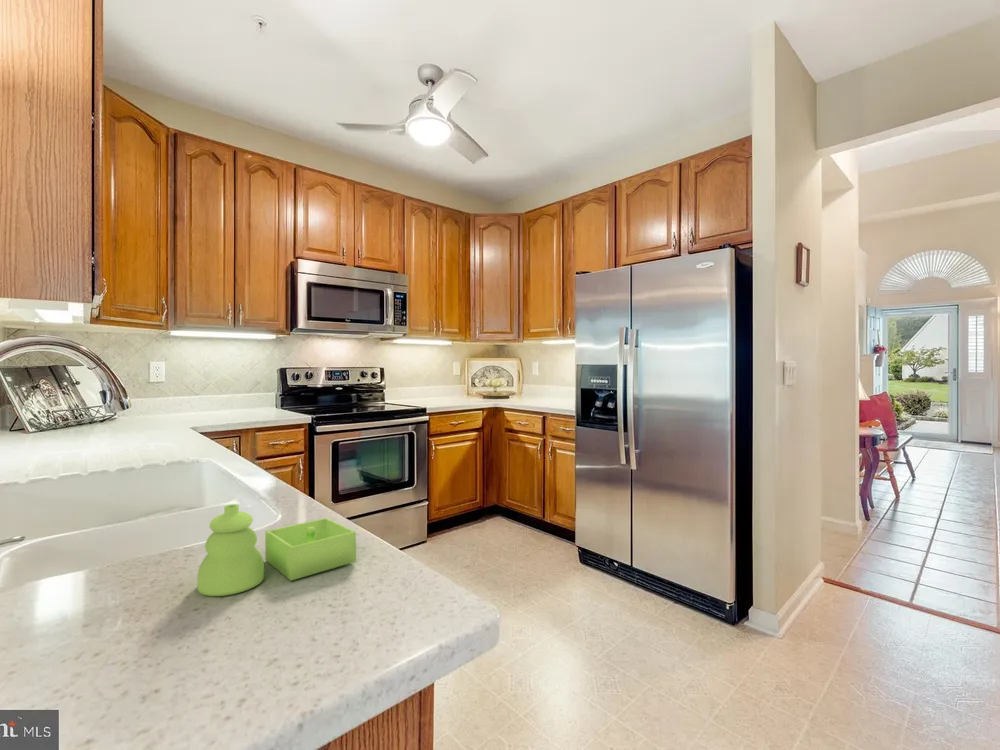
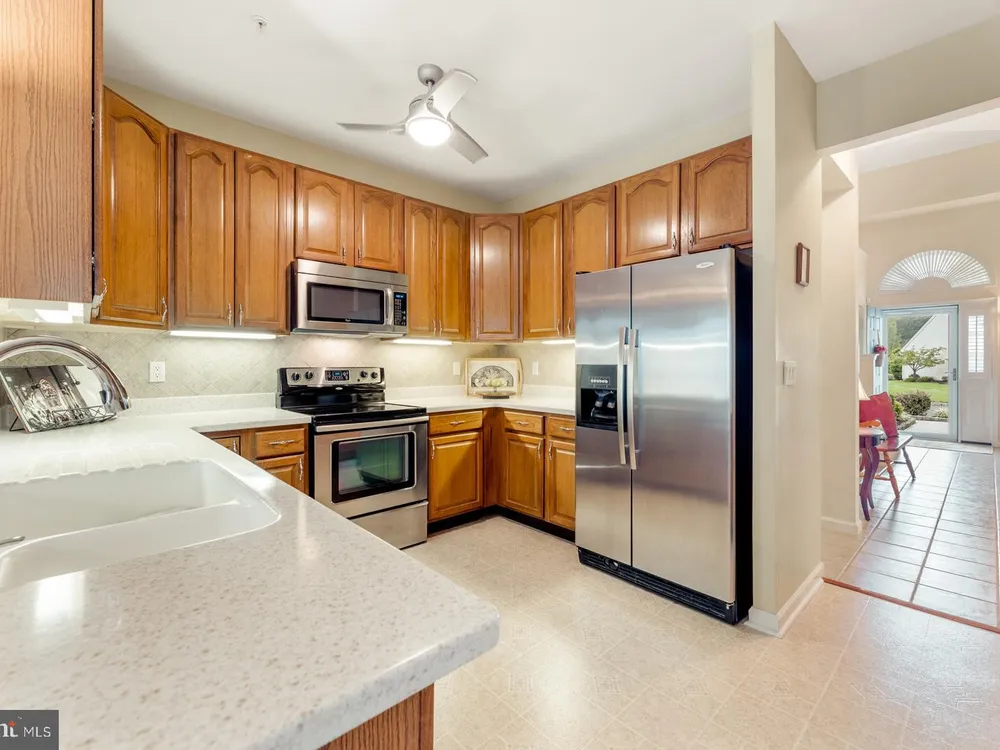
- soap dispenser [197,503,357,597]
